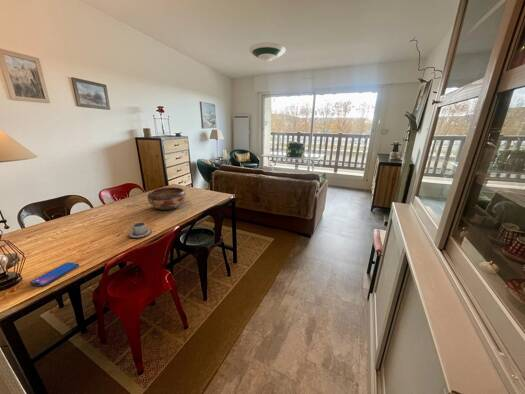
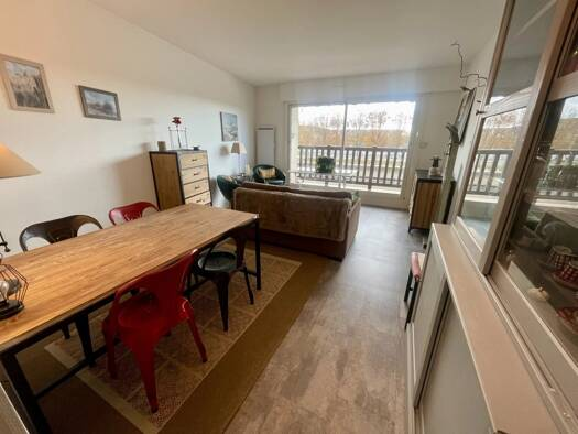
- smartphone [29,262,80,287]
- cup [128,221,152,239]
- decorative bowl [146,186,187,211]
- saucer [248,42,286,62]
